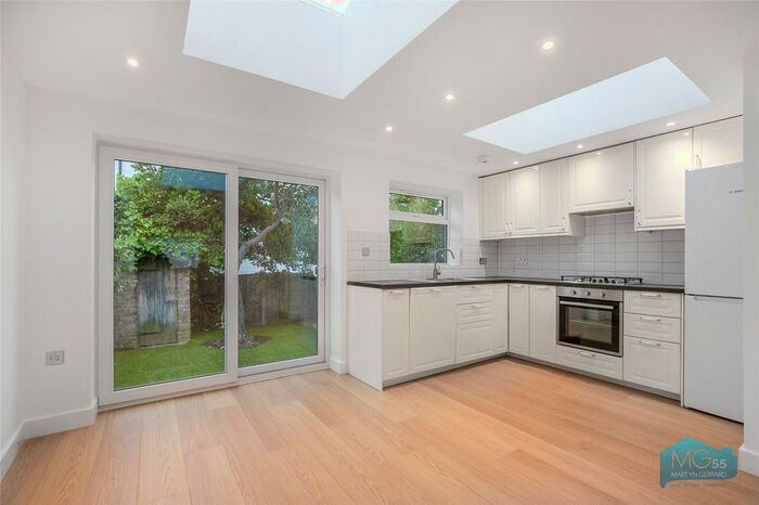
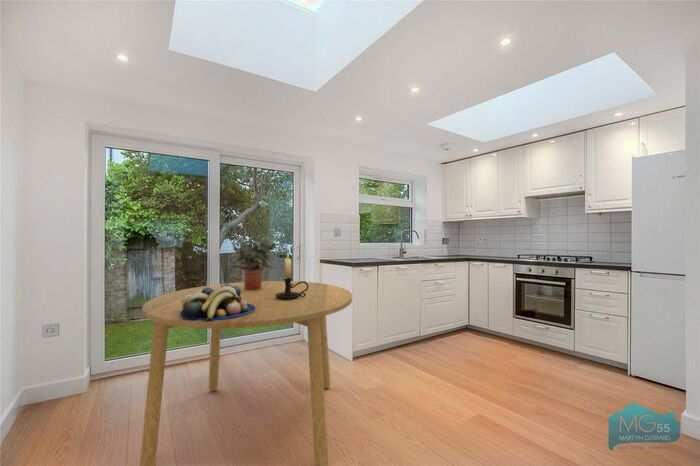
+ fruit bowl [180,283,256,322]
+ dining table [139,280,353,466]
+ candle holder [275,252,309,300]
+ potted plant [227,238,280,290]
